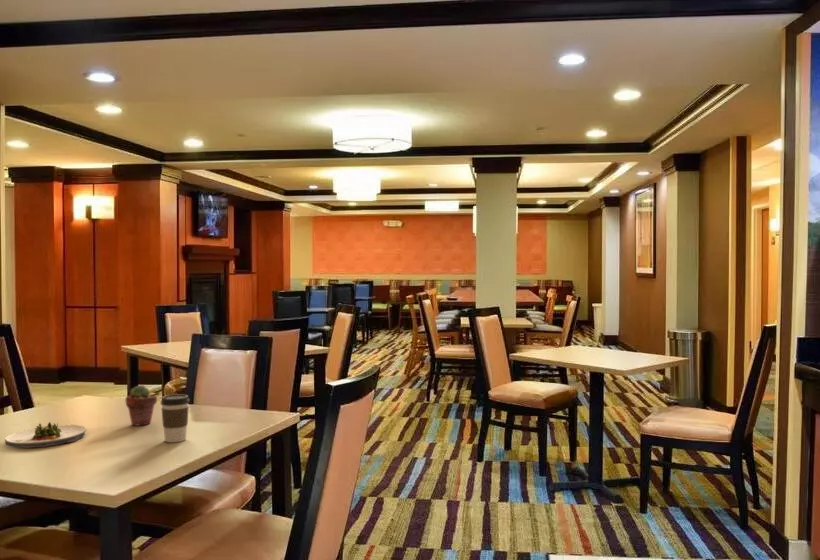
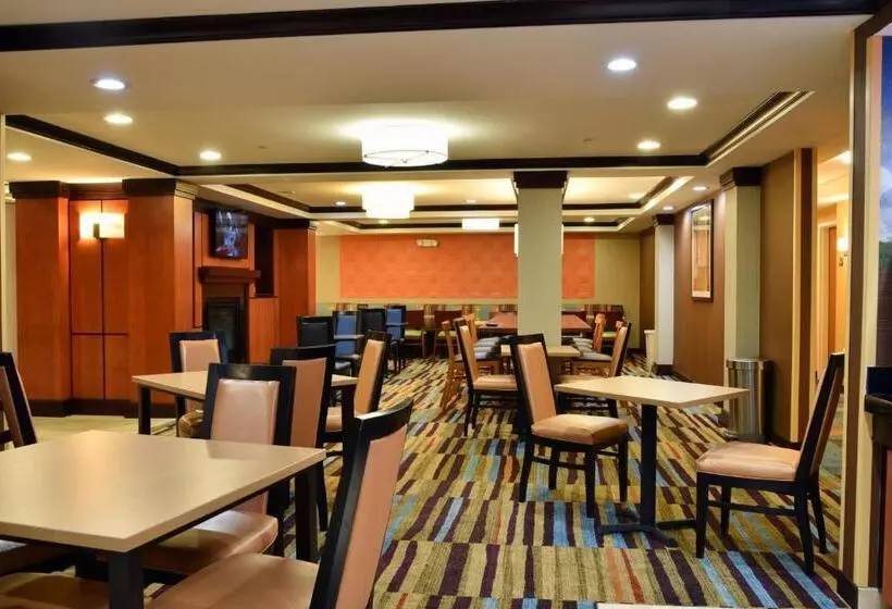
- coffee cup [160,393,191,443]
- salad plate [4,421,88,449]
- potted succulent [125,384,158,427]
